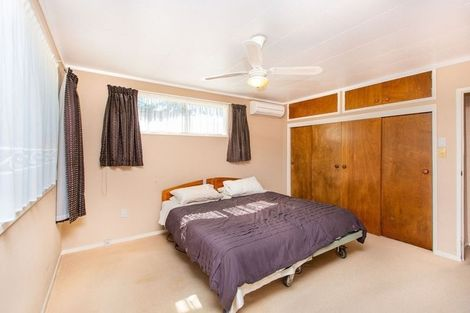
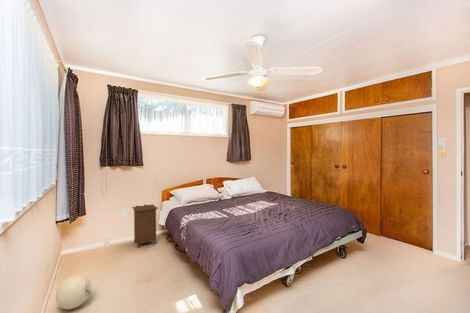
+ nightstand [131,203,159,249]
+ ball [55,274,92,310]
